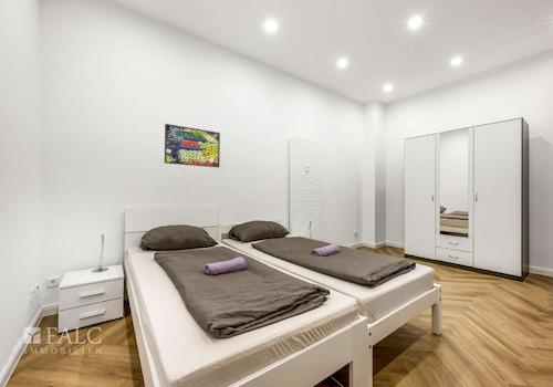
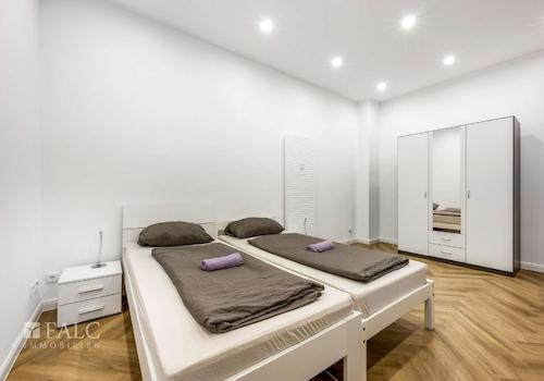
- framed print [164,123,221,168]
